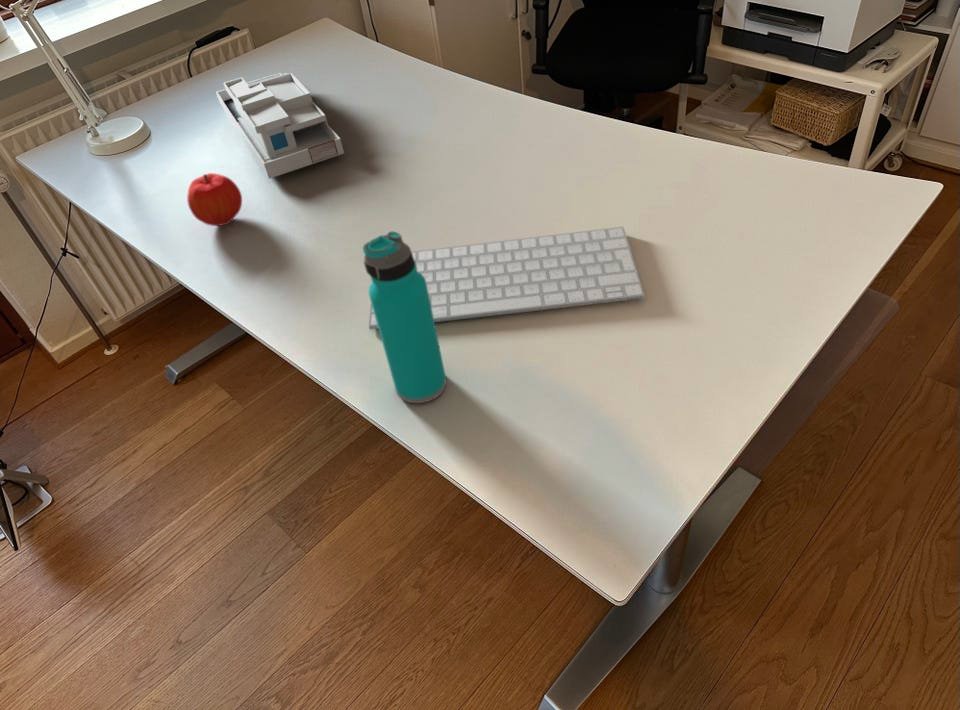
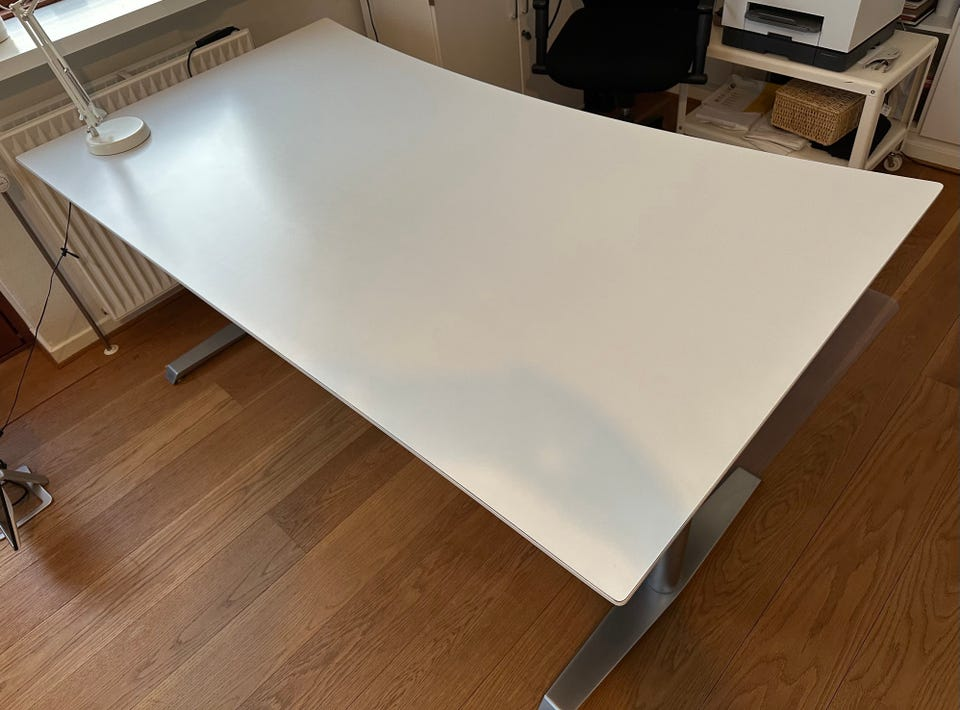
- computer keyboard [368,226,646,330]
- desk organizer [215,72,345,180]
- fruit [186,172,243,227]
- water bottle [362,231,448,404]
